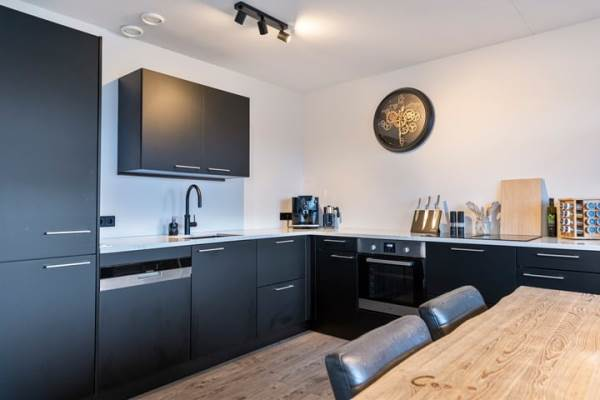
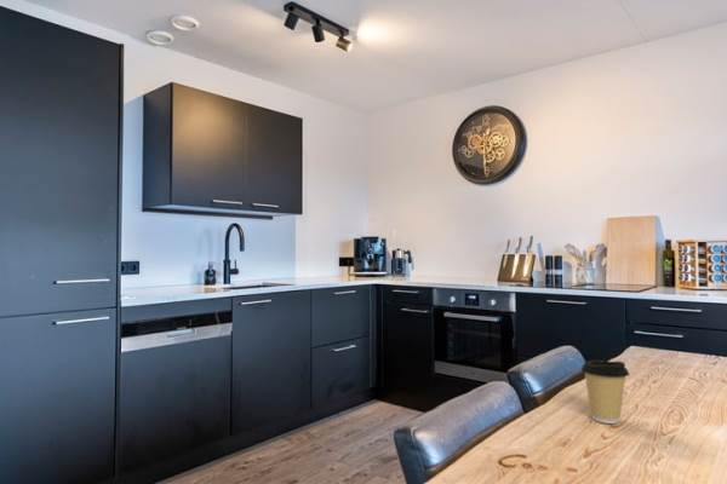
+ coffee cup [580,359,630,425]
